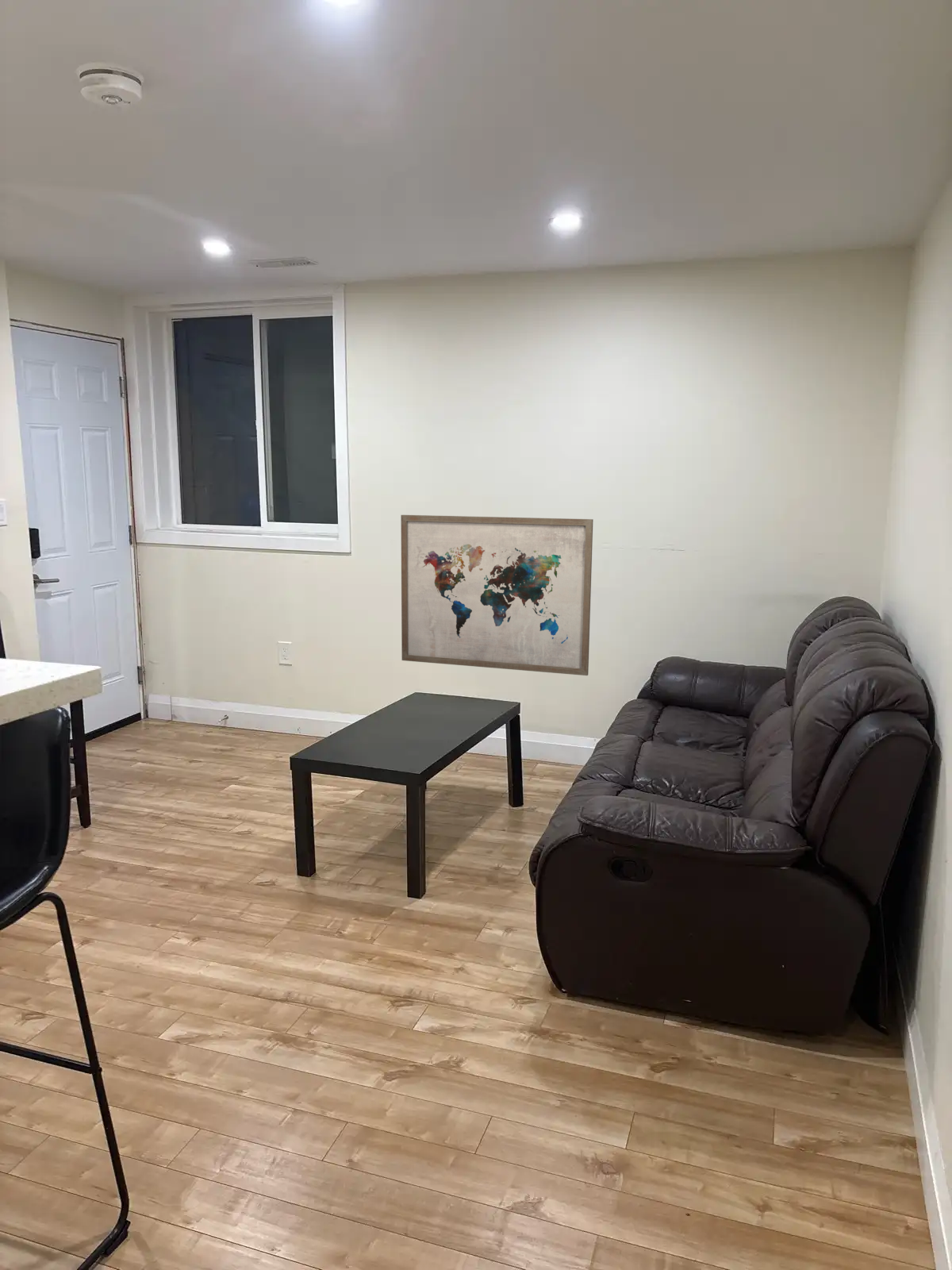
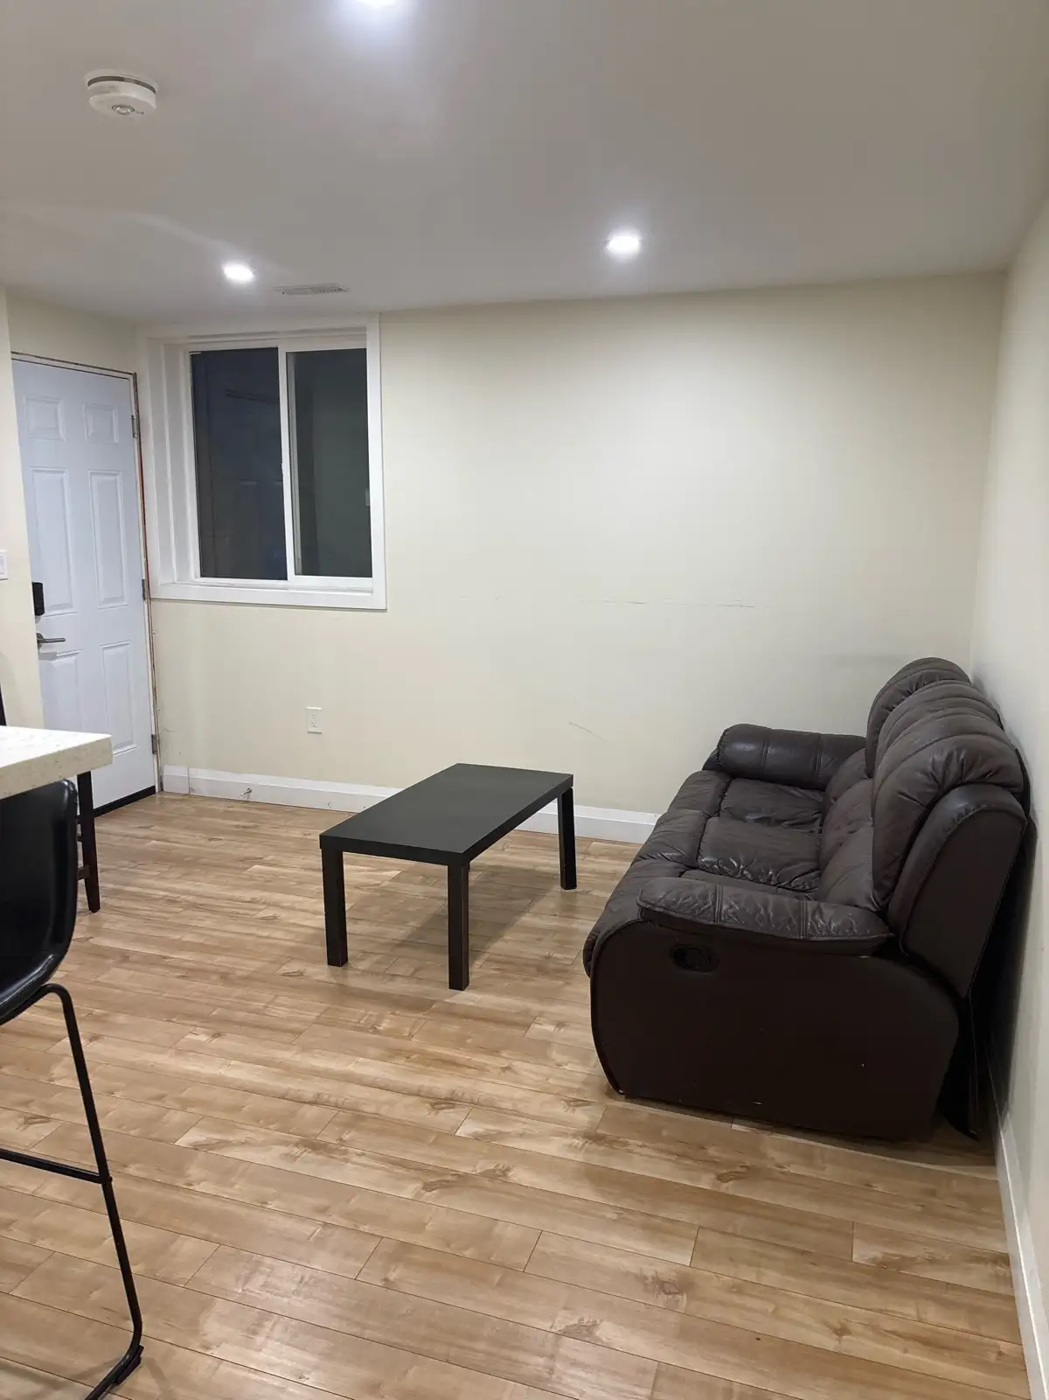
- wall art [400,514,594,676]
